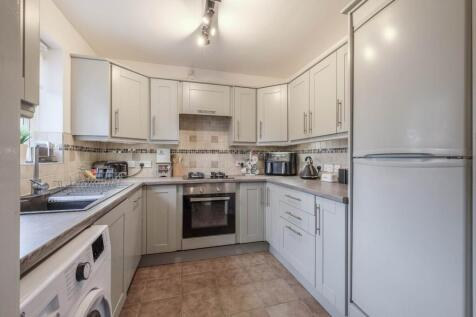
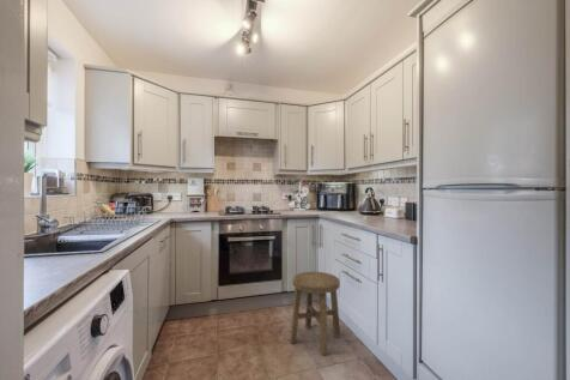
+ stool [289,271,341,356]
